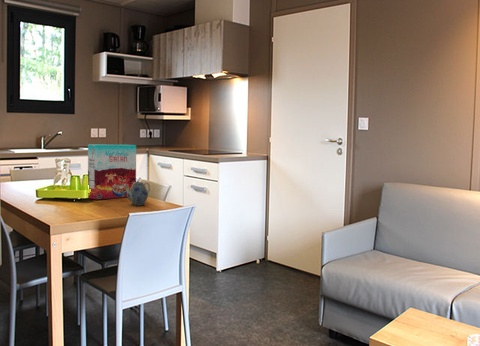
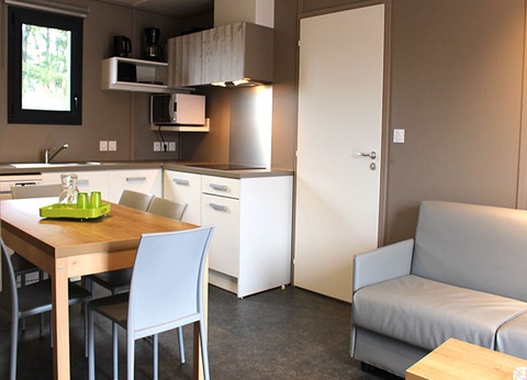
- teapot [125,180,151,207]
- cereal box [87,143,137,200]
